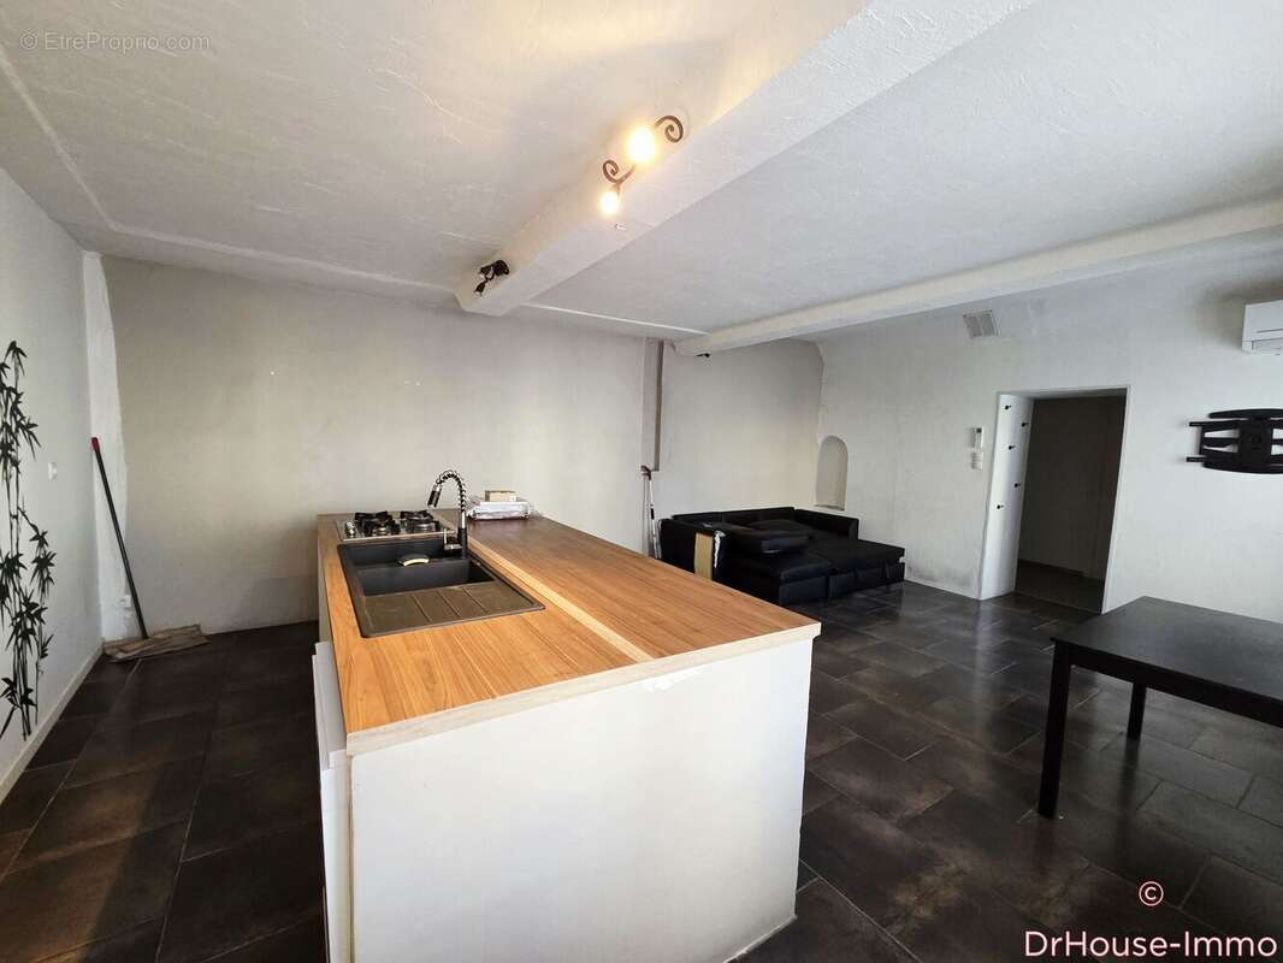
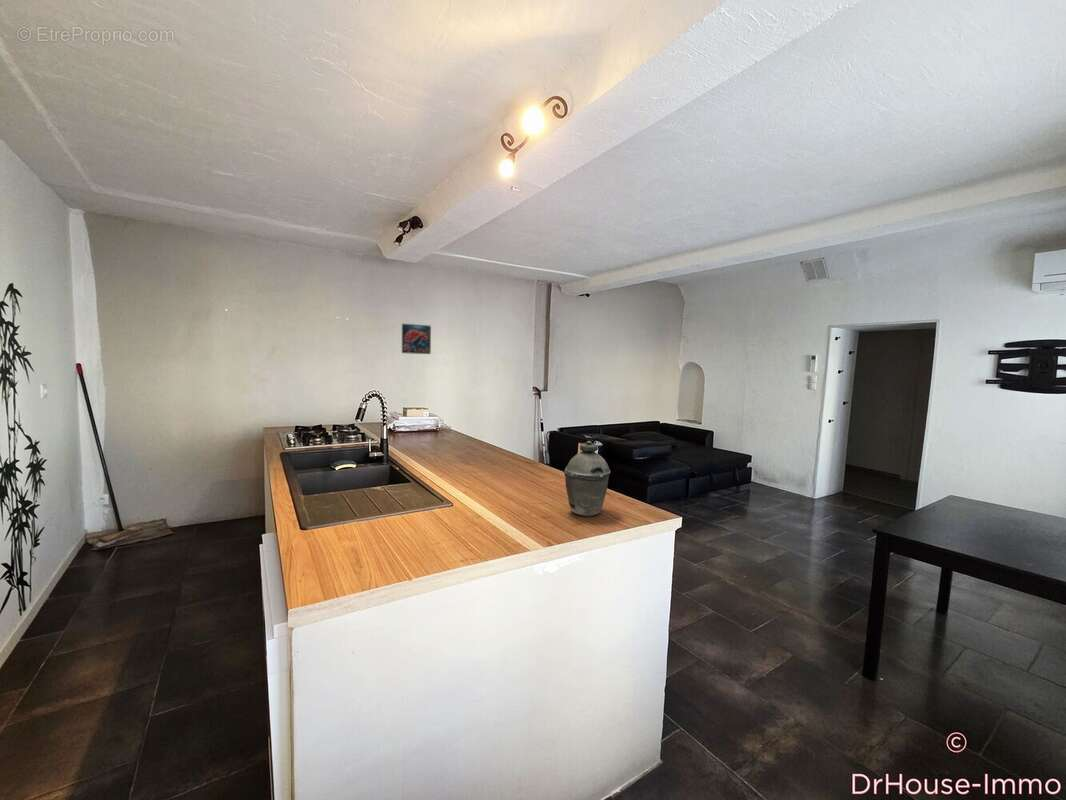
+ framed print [401,323,432,355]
+ kettle [563,440,612,517]
